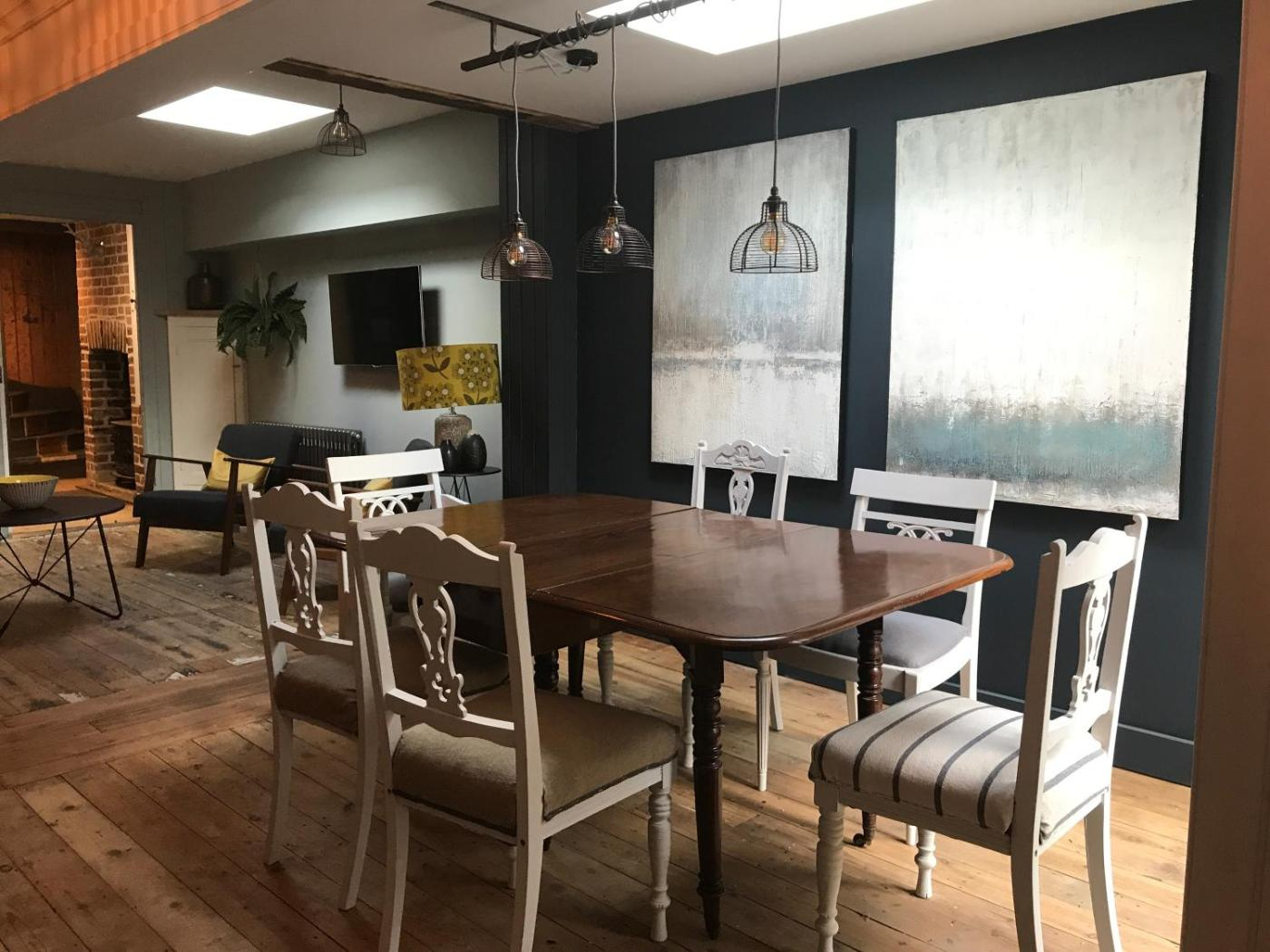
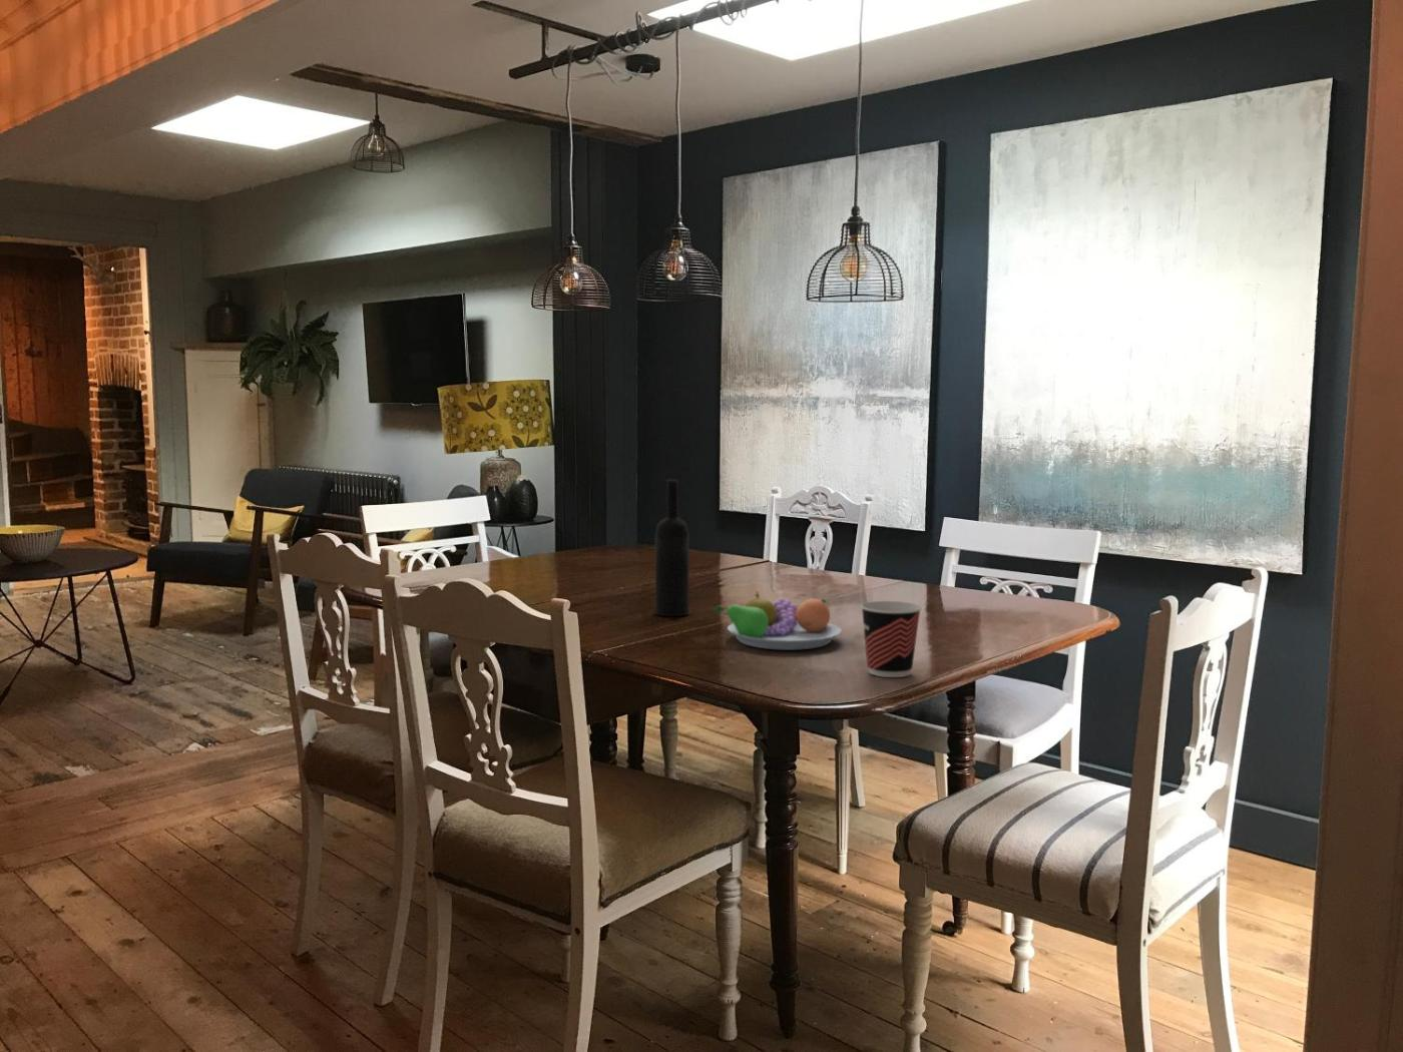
+ cup [859,600,922,678]
+ wine bottle [654,478,690,618]
+ fruit bowl [714,589,843,651]
